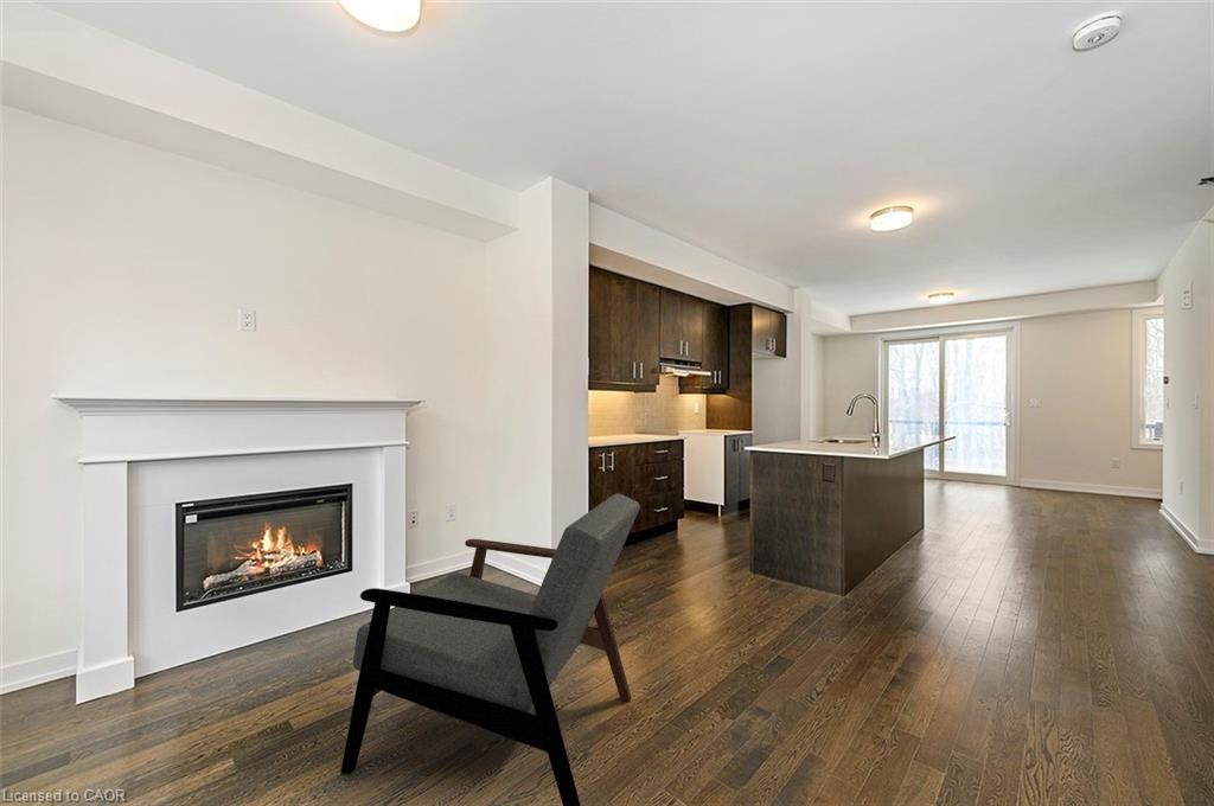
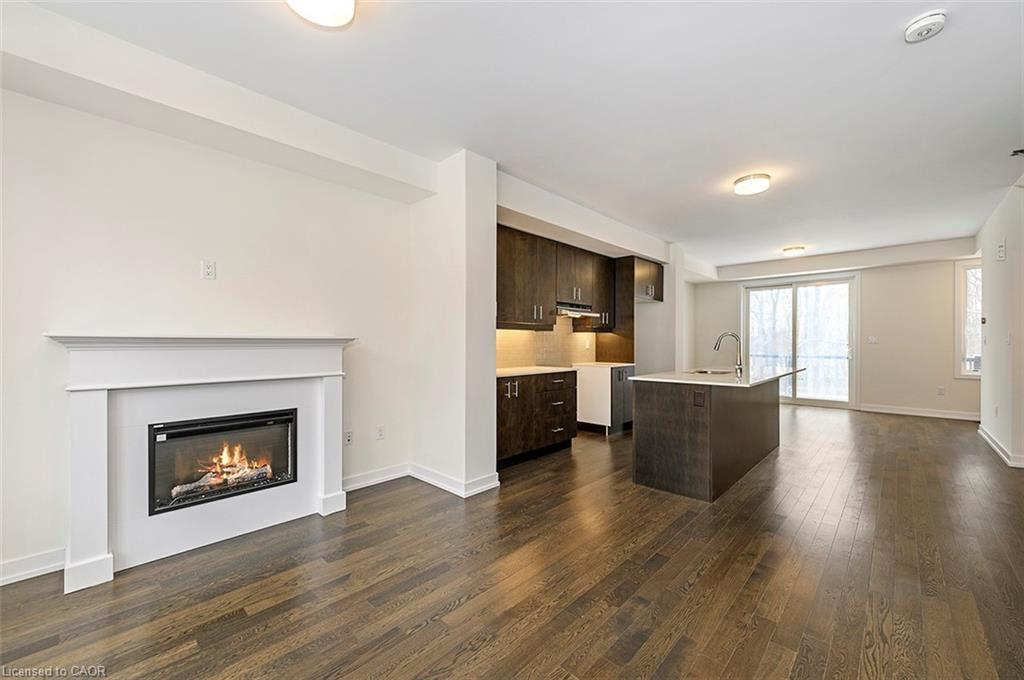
- armchair [339,492,641,806]
